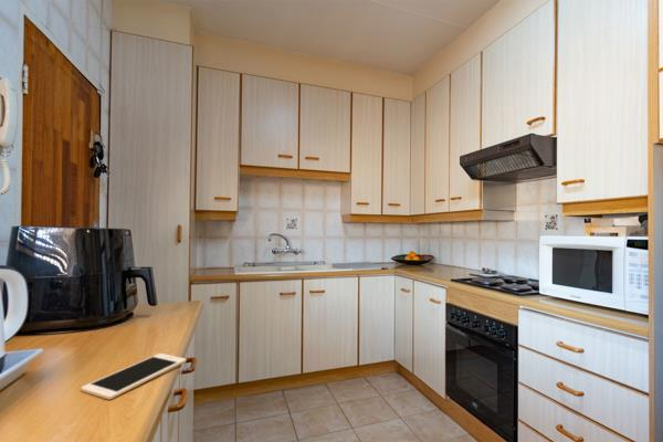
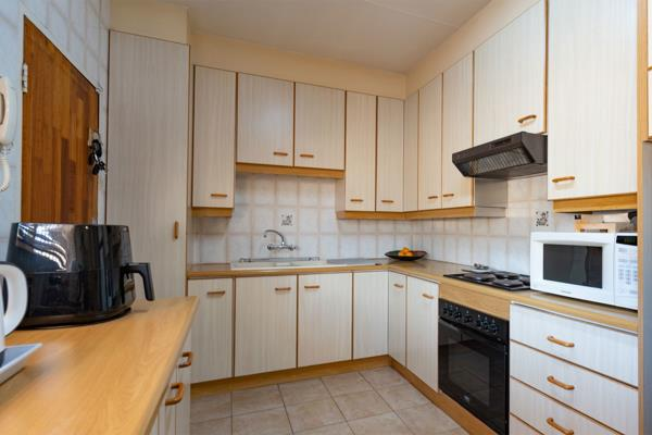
- cell phone [81,352,187,400]
